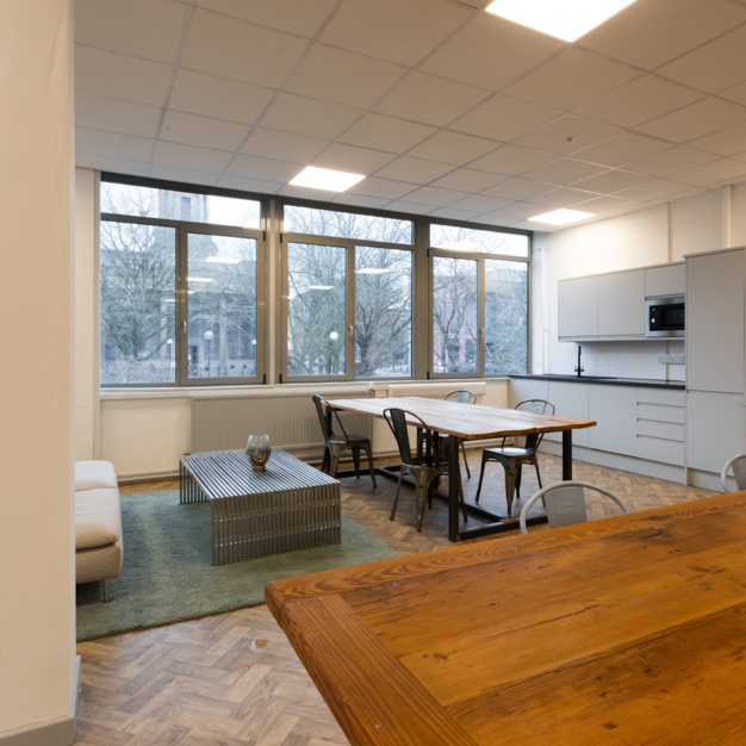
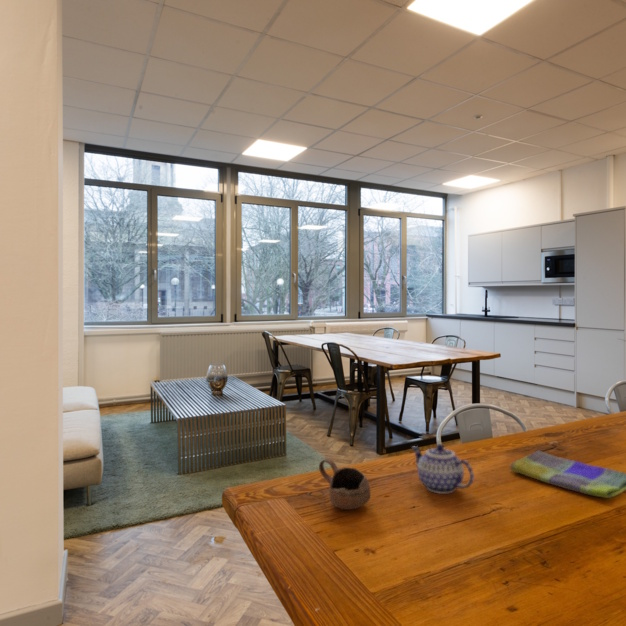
+ teapot [410,443,475,495]
+ cup [318,457,371,511]
+ dish towel [509,450,626,499]
